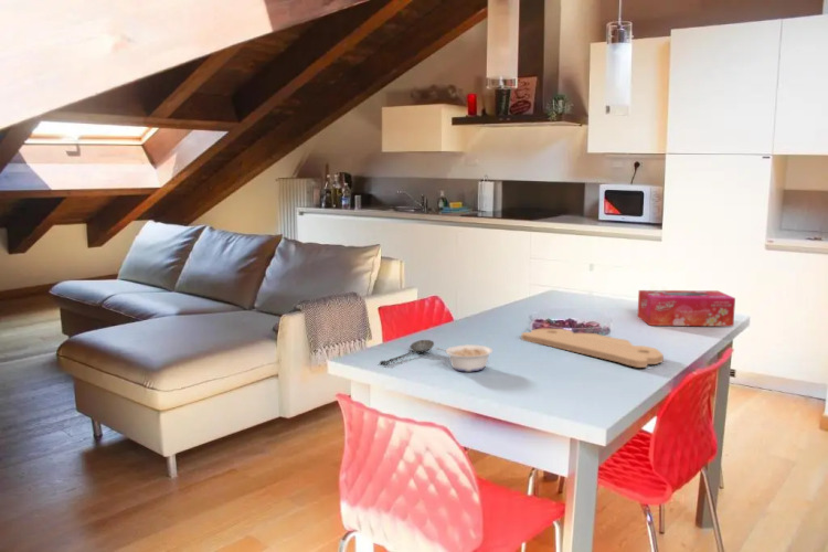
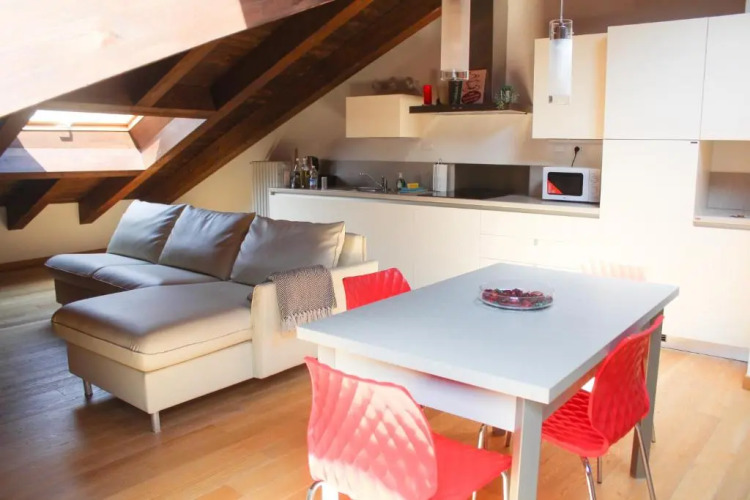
- cutting board [520,328,665,369]
- tissue box [637,289,736,327]
- legume [435,343,493,372]
- spoon [379,339,435,365]
